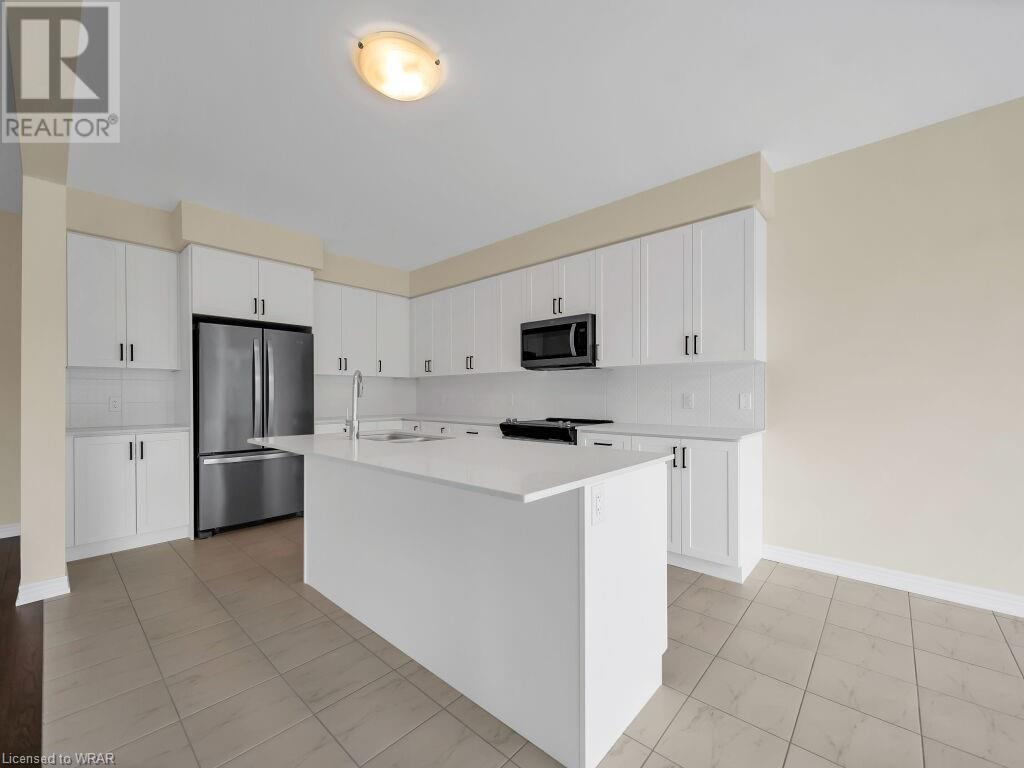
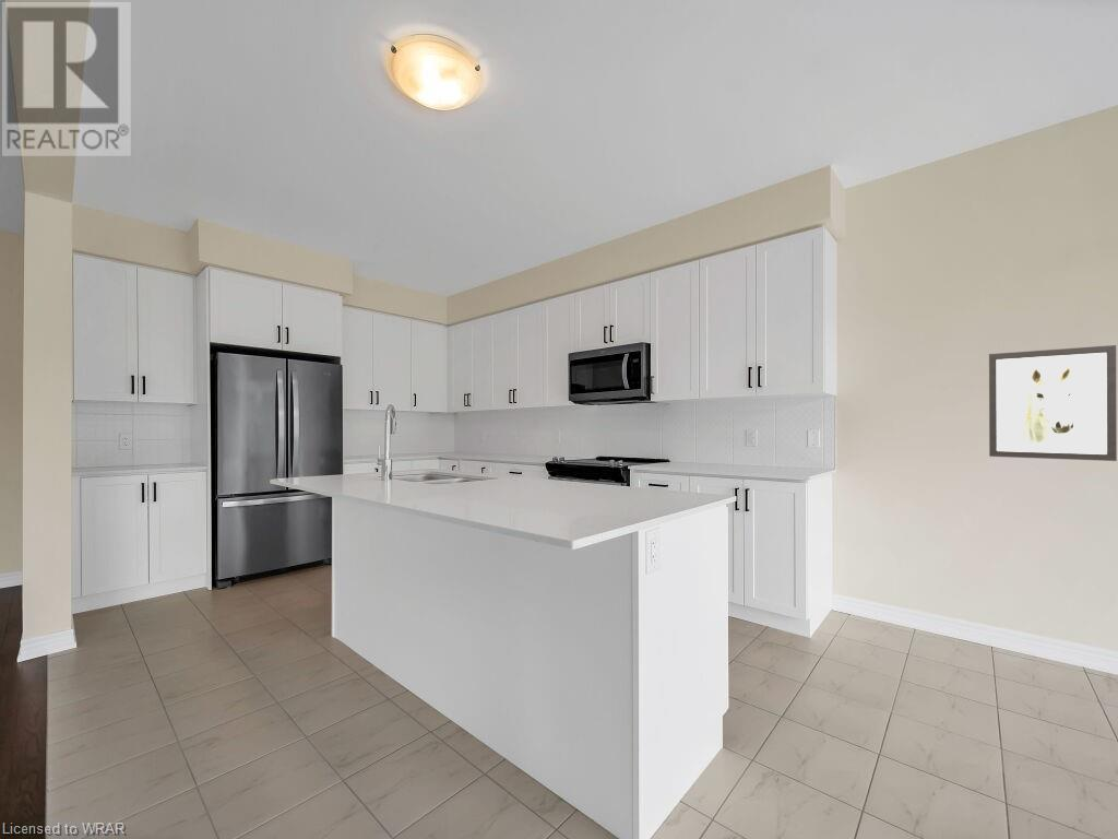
+ wall art [988,344,1118,462]
